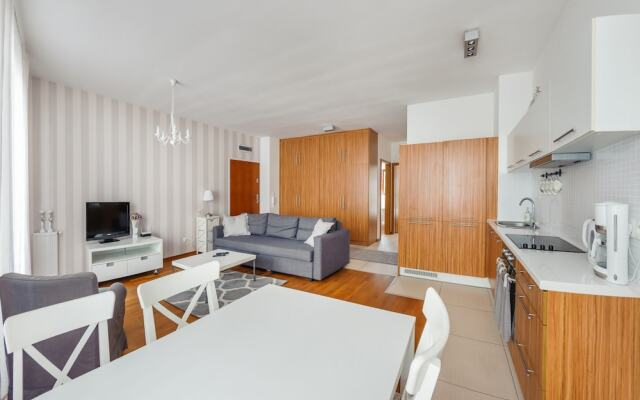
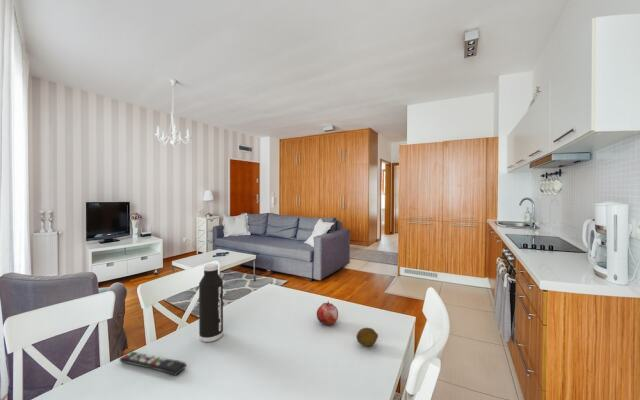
+ water bottle [198,262,224,343]
+ fruit [355,327,379,347]
+ fruit [316,300,339,326]
+ remote control [118,350,187,377]
